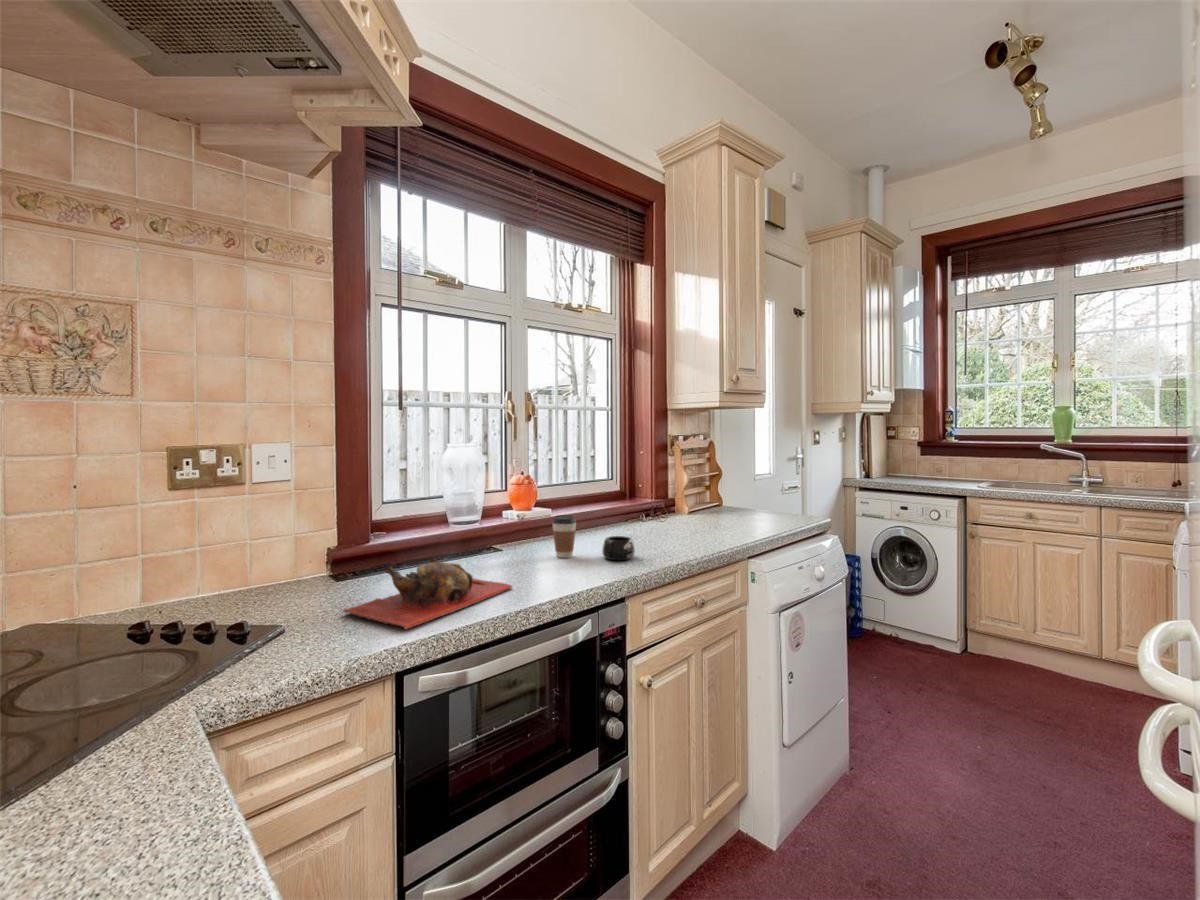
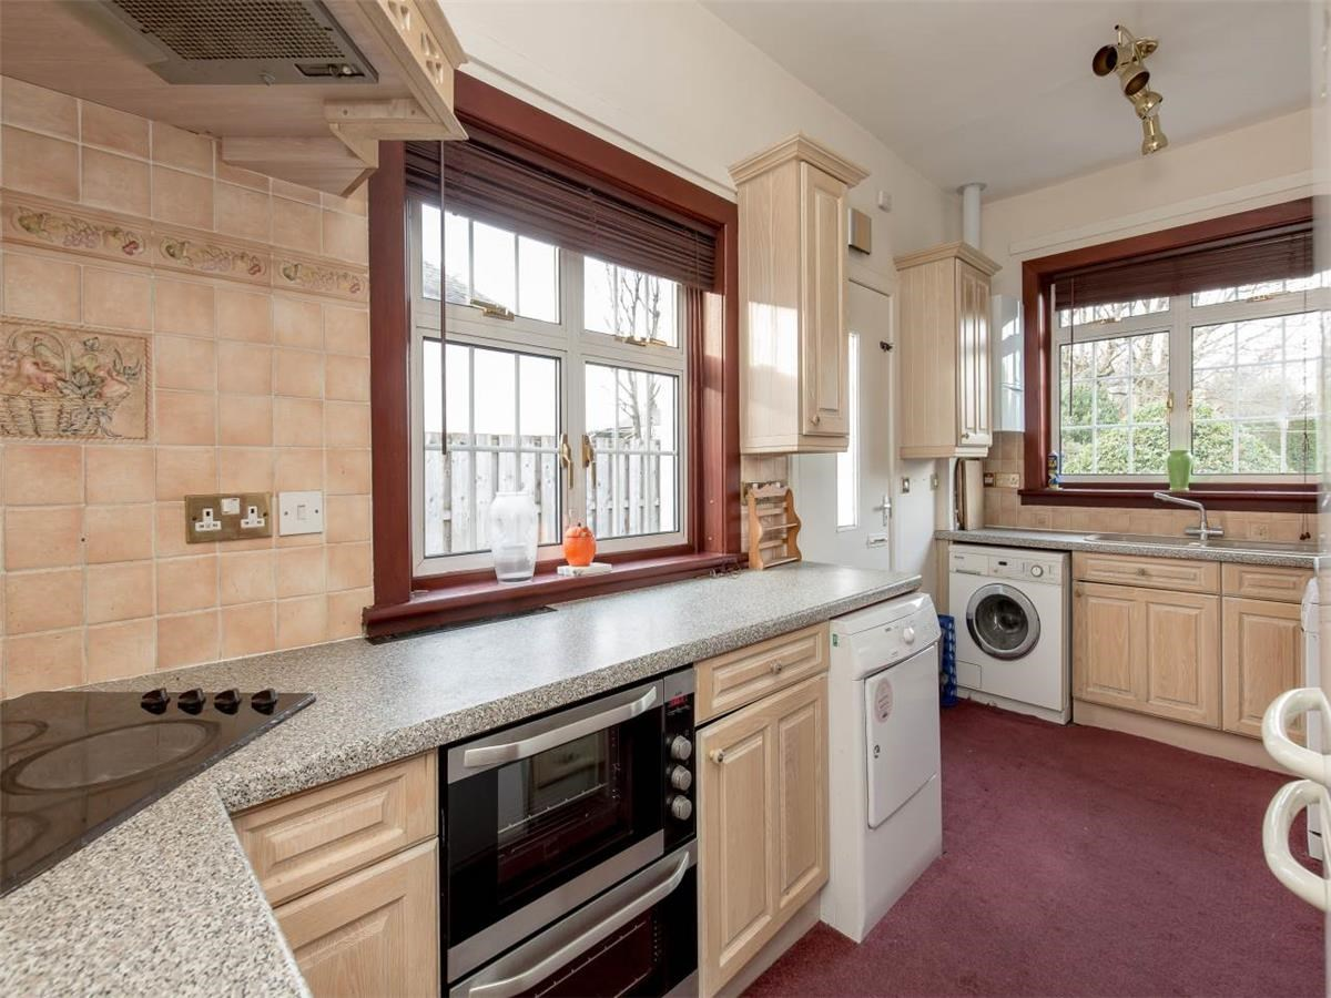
- mug [601,535,636,562]
- cutting board [341,556,513,630]
- coffee cup [551,514,577,559]
